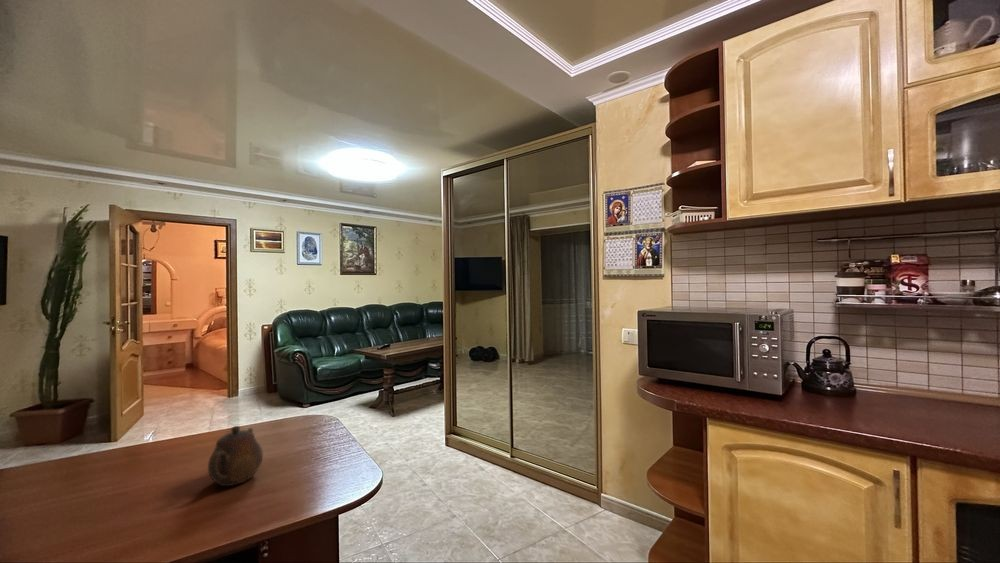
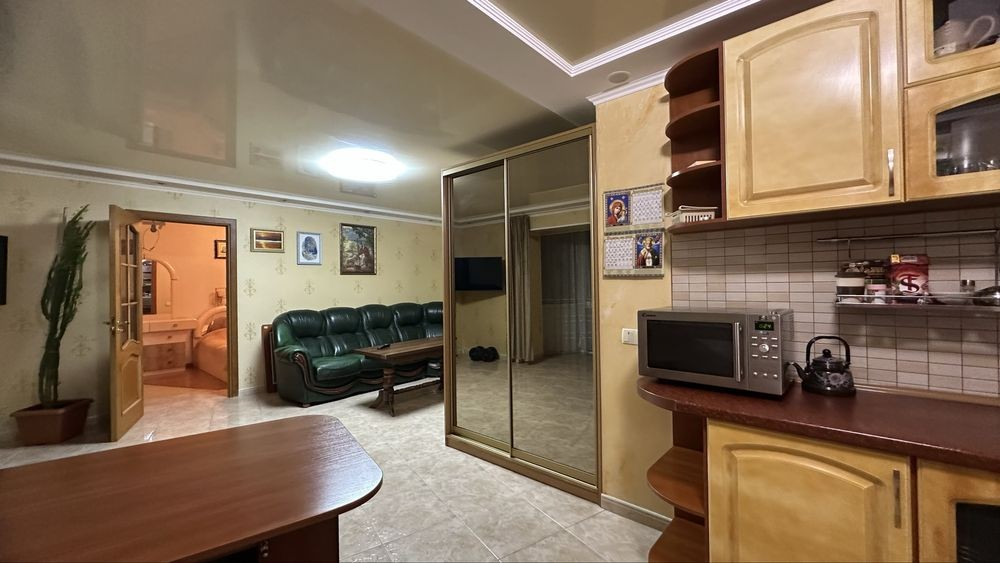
- teapot [207,425,264,487]
